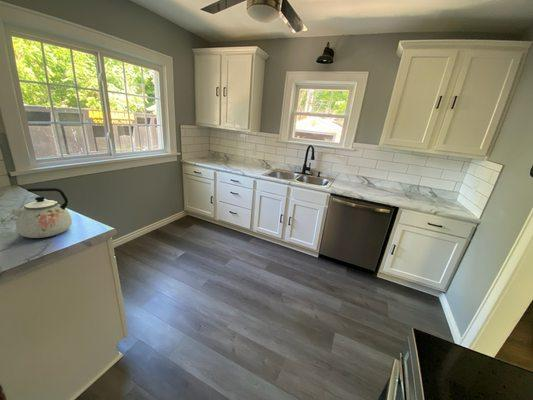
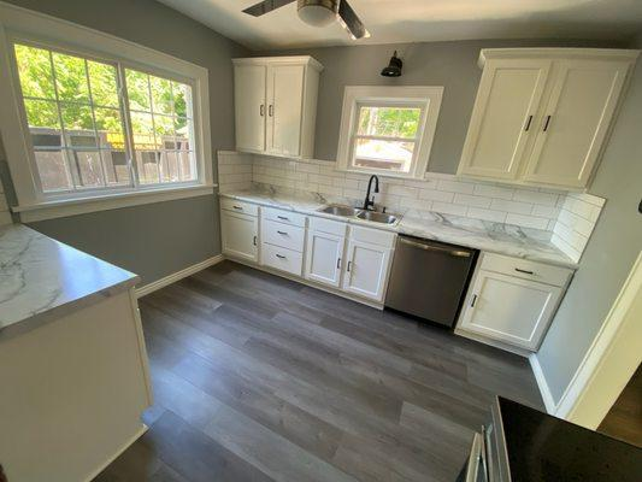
- kettle [10,187,73,239]
